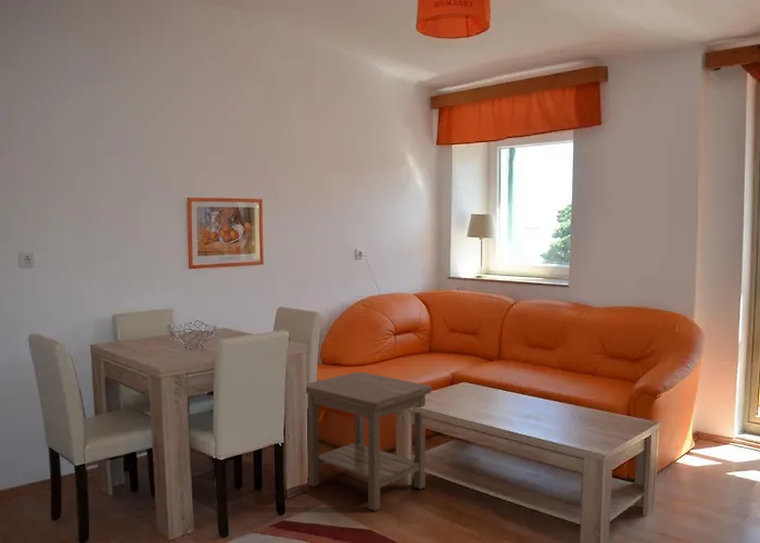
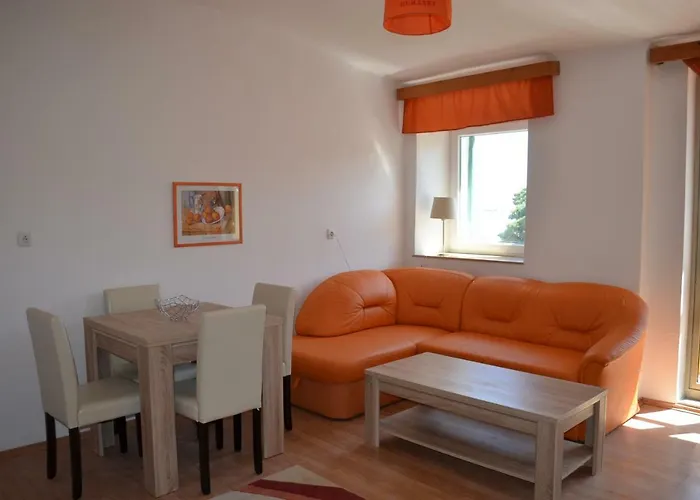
- side table [305,370,432,512]
